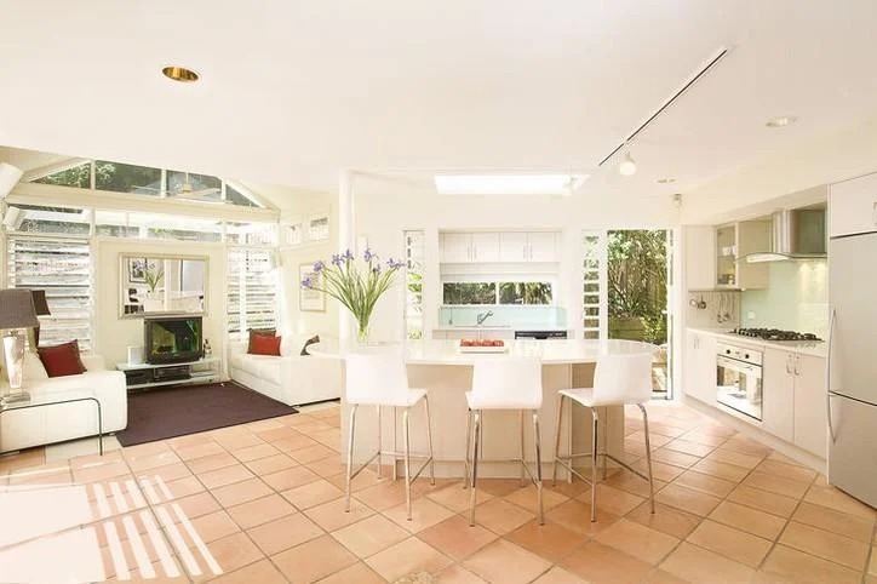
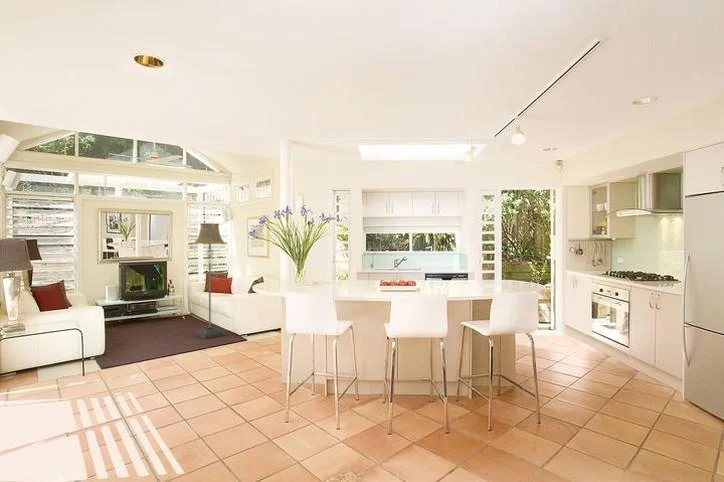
+ floor lamp [193,222,226,340]
